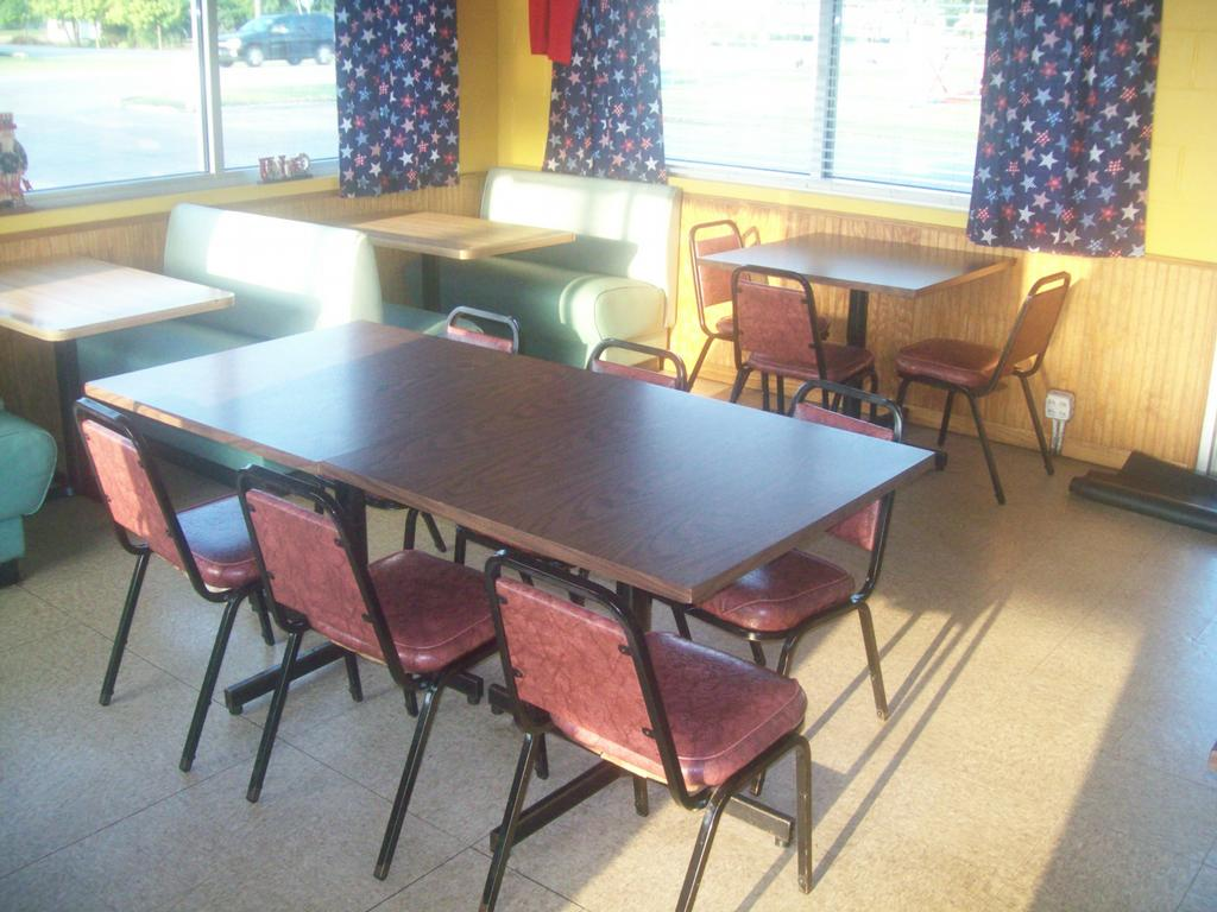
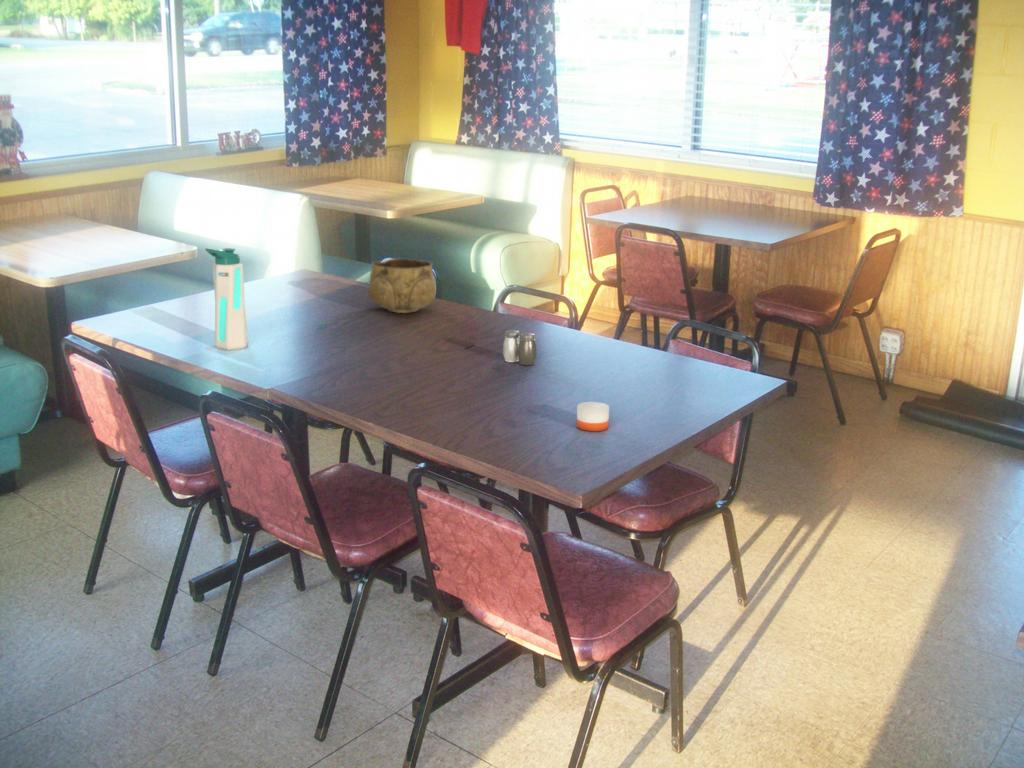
+ salt and pepper shaker [502,329,537,366]
+ decorative bowl [367,258,437,314]
+ candle [576,383,610,432]
+ water bottle [205,247,250,351]
